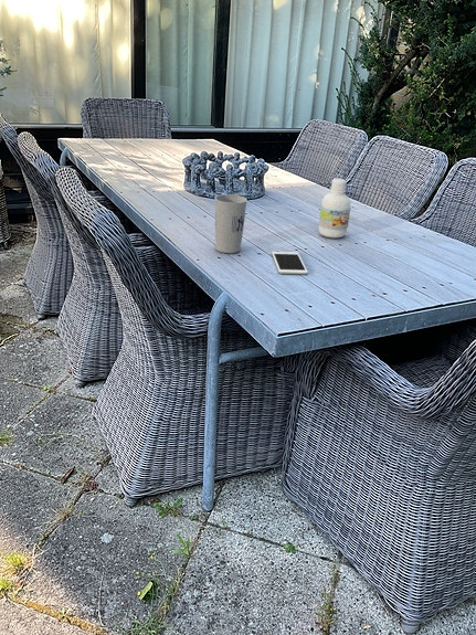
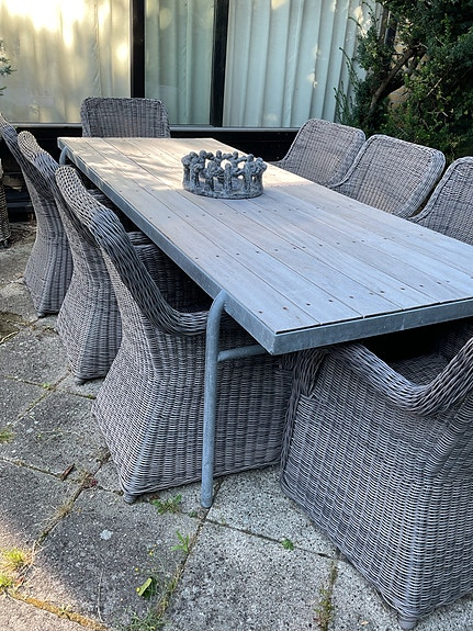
- bottle [318,178,351,239]
- cup [214,193,247,254]
- cell phone [271,251,309,275]
